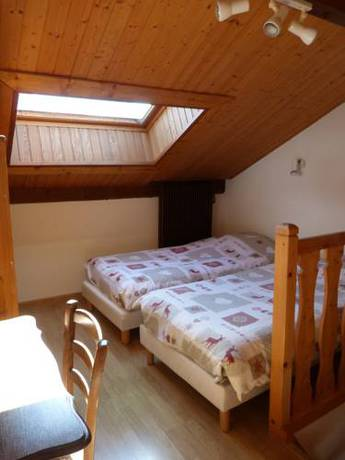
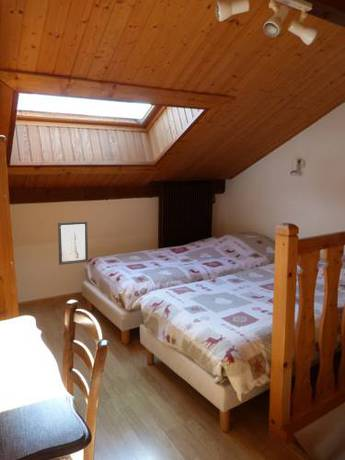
+ wall art [57,220,89,266]
